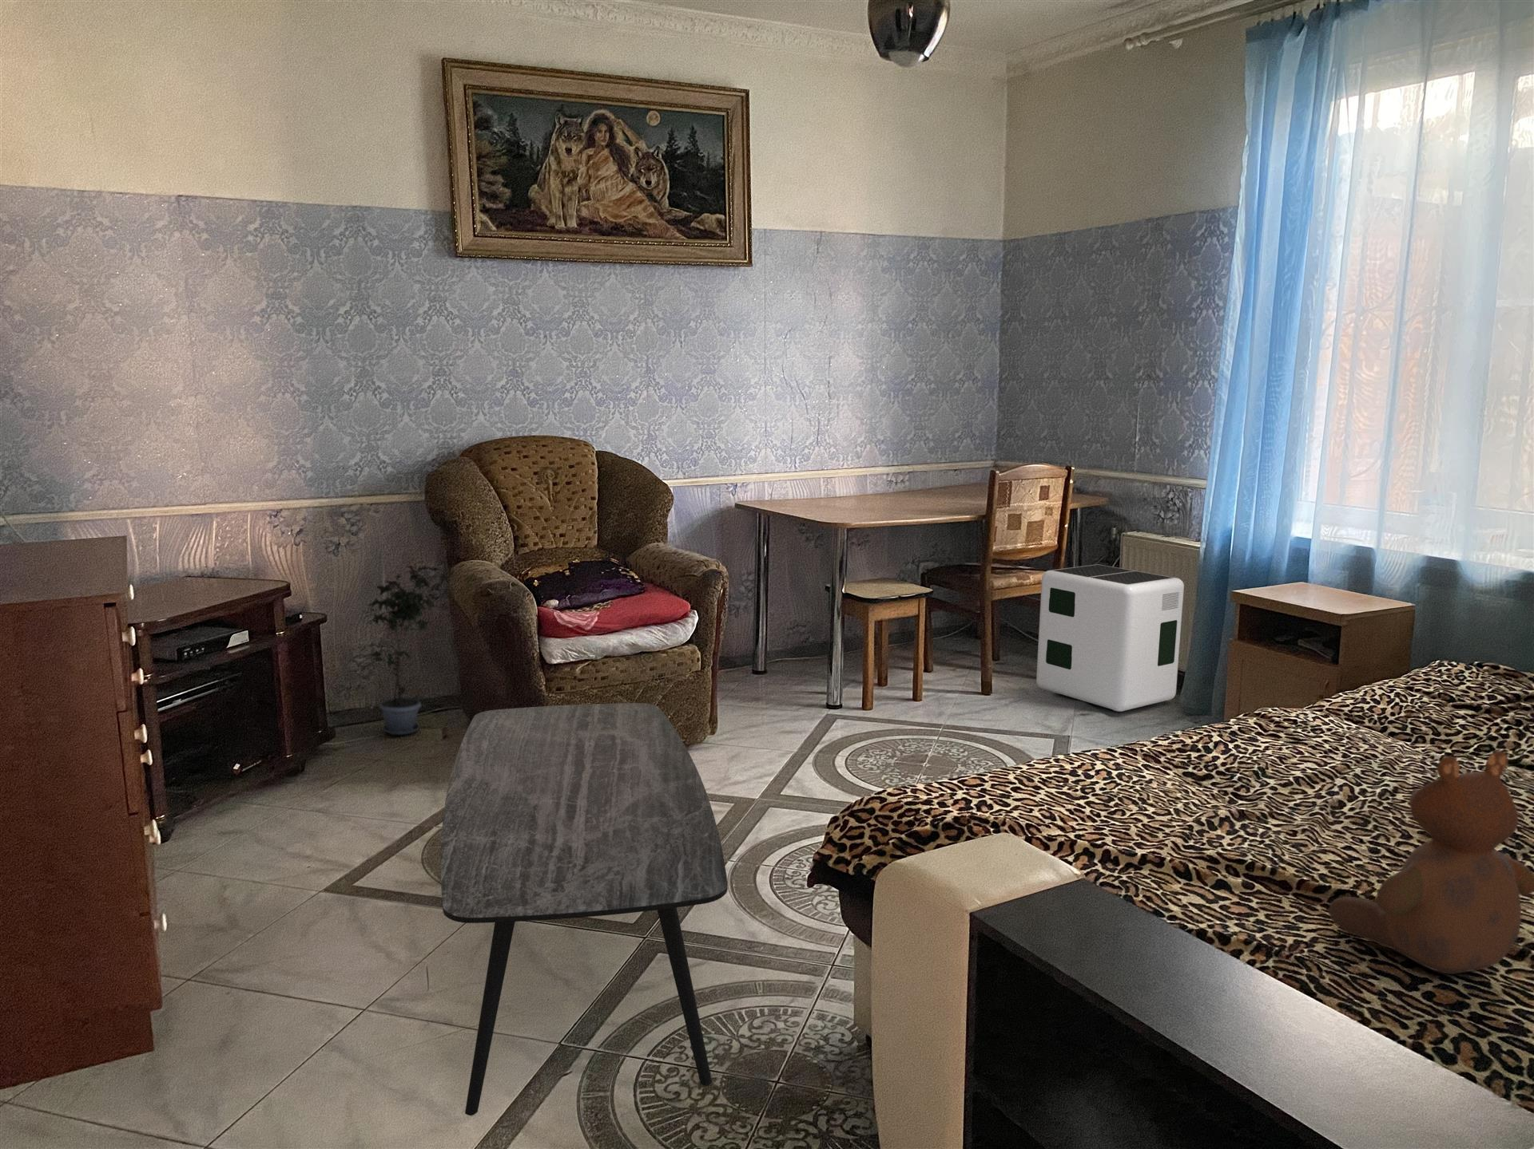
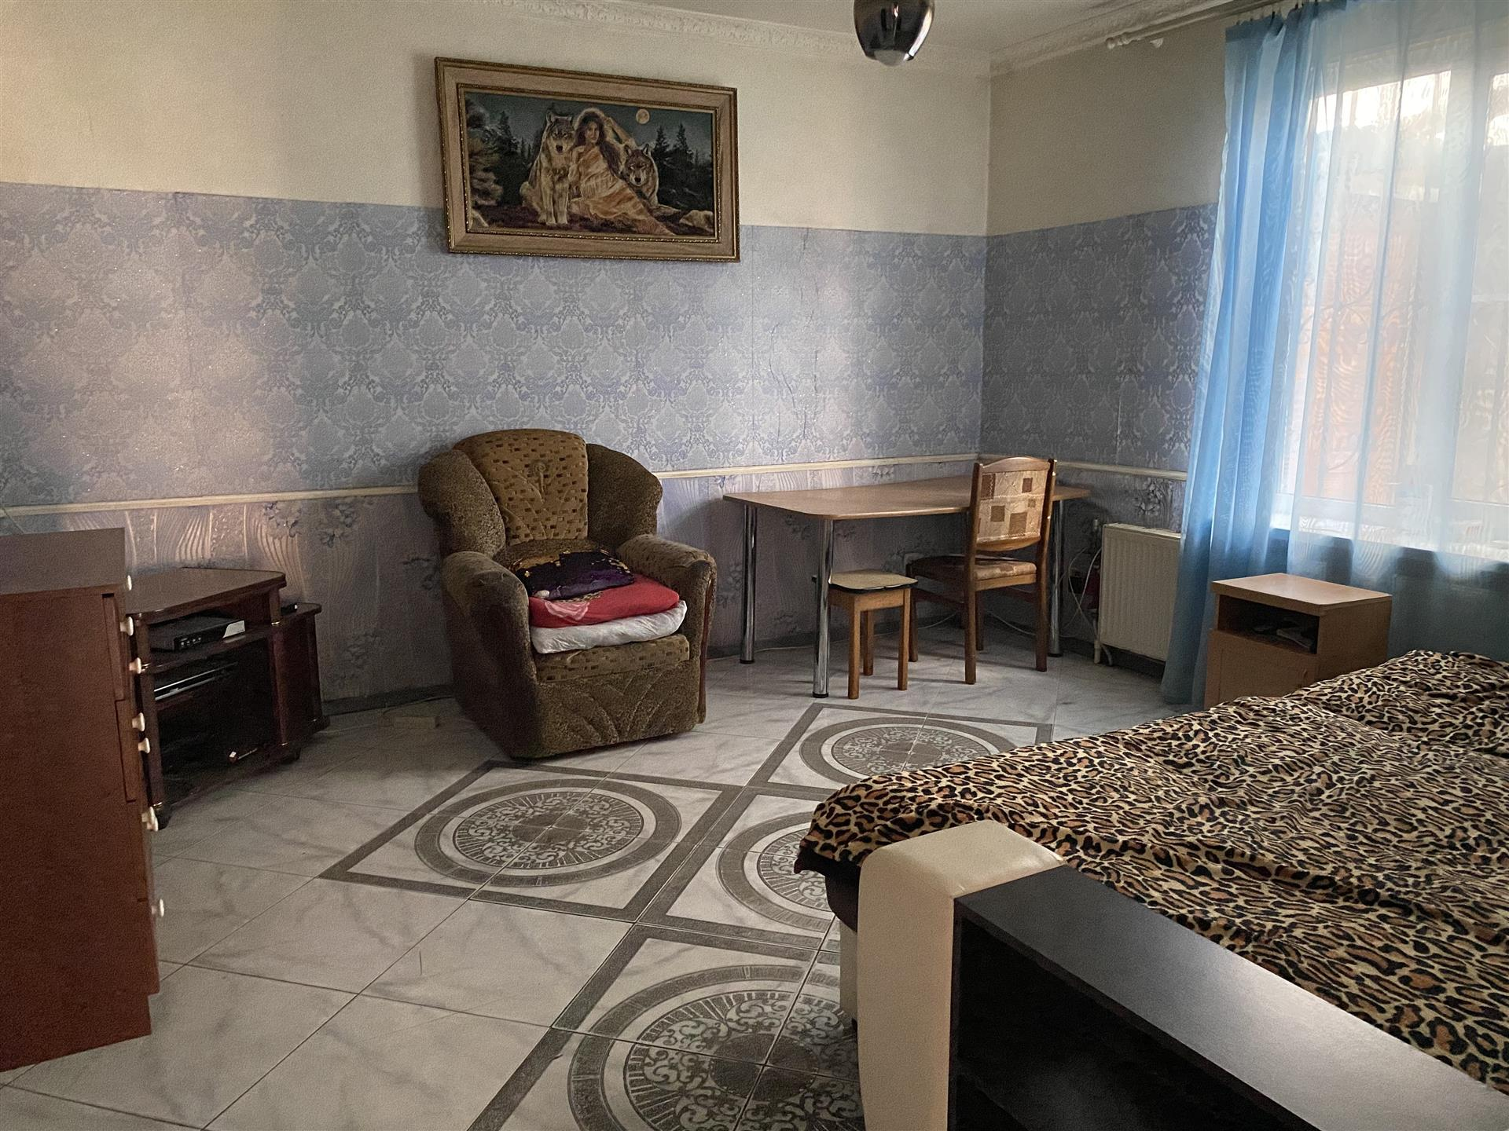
- air purifier [1035,564,1185,712]
- potted plant [359,565,438,736]
- teddy bear [1327,750,1534,975]
- coffee table [440,702,728,1116]
